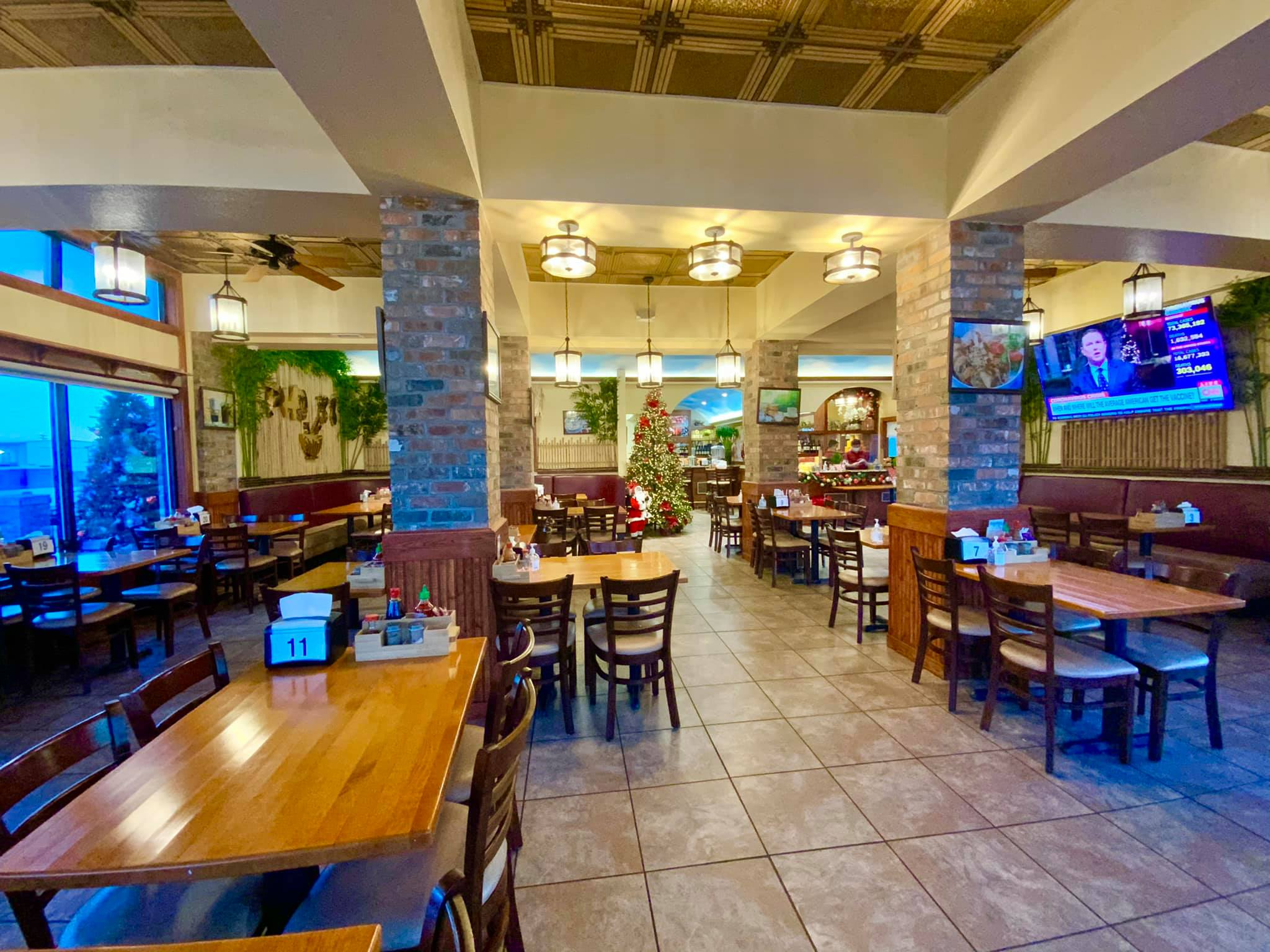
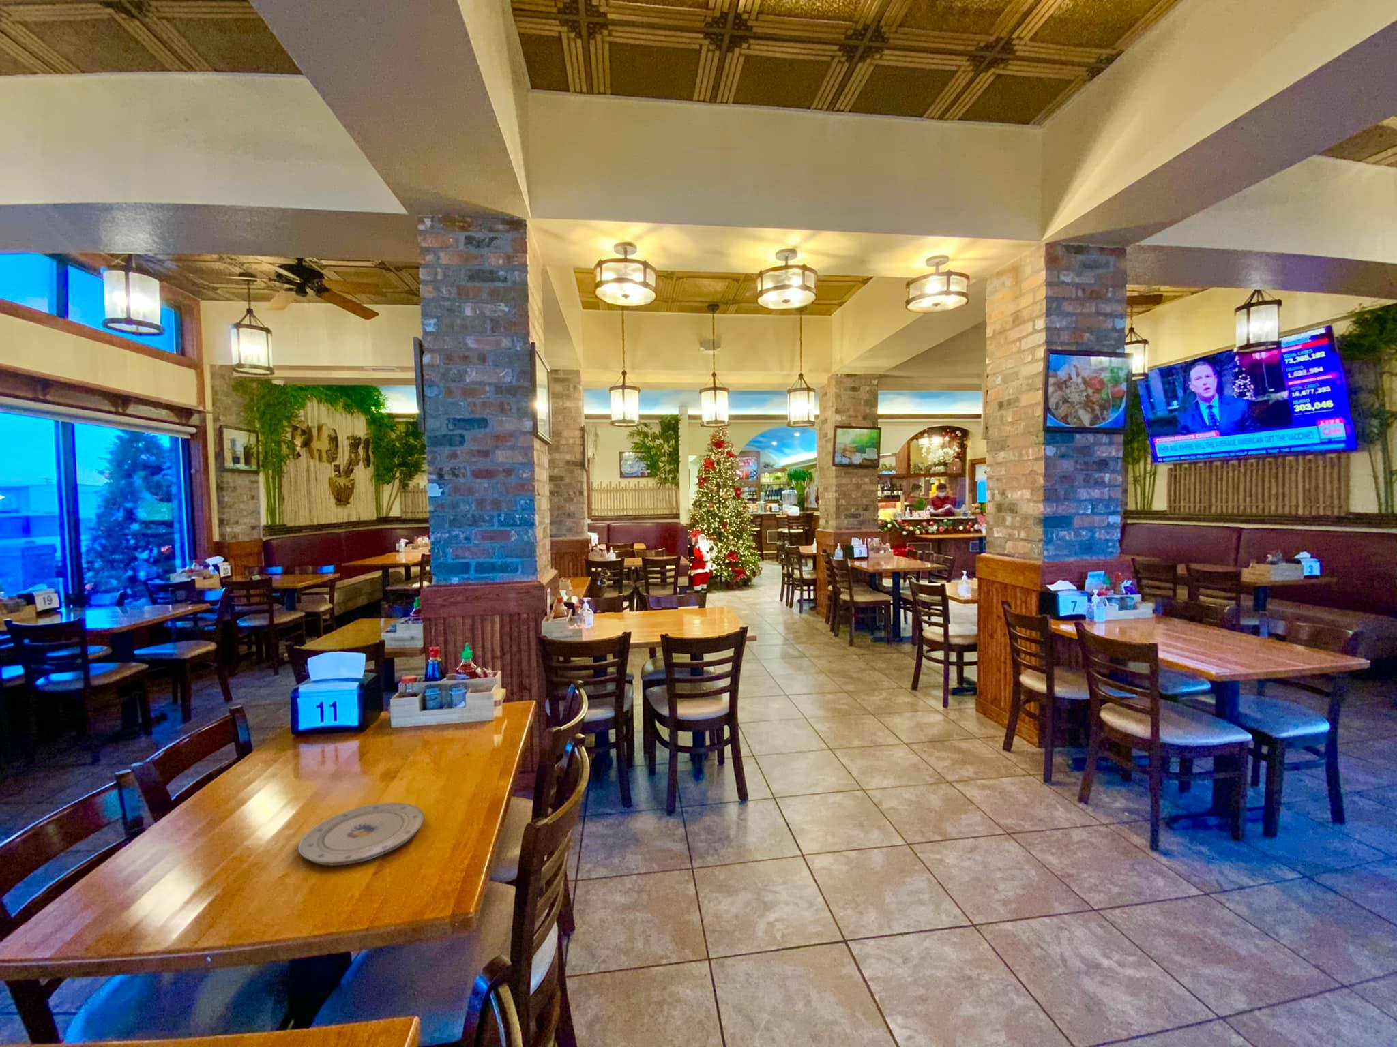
+ plate [298,802,425,867]
